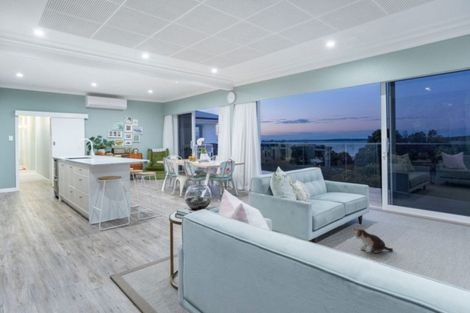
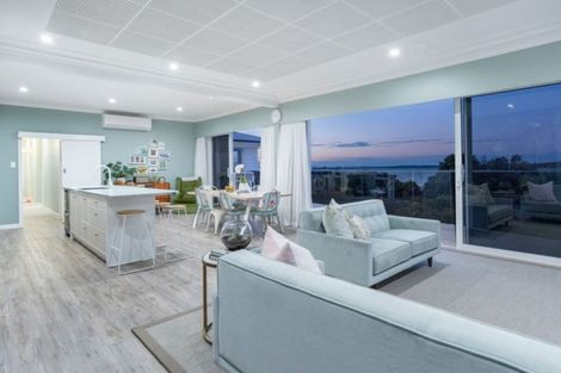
- plush toy [351,227,394,254]
